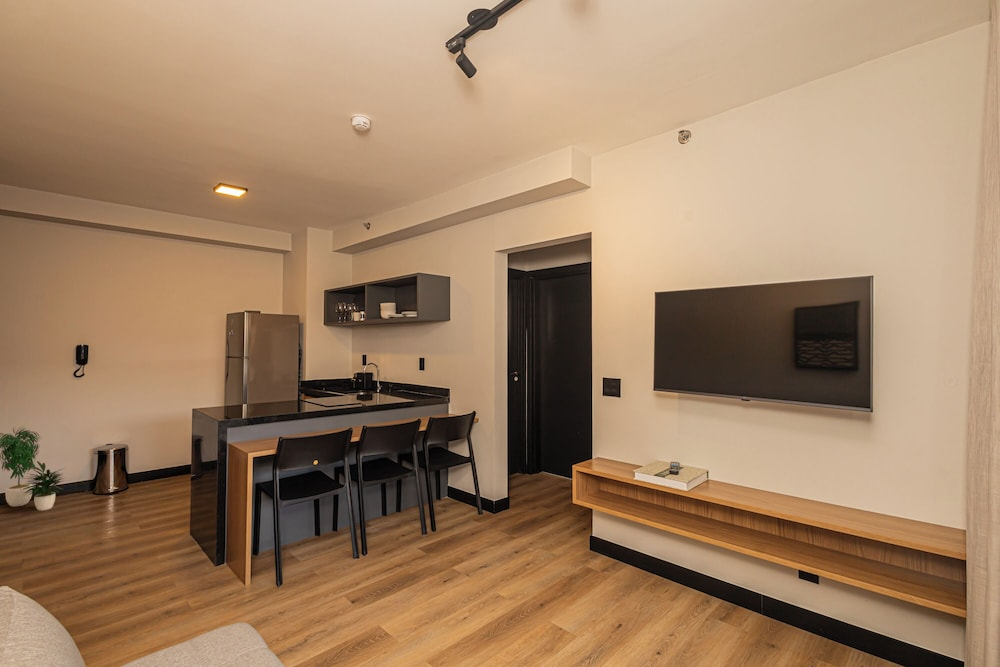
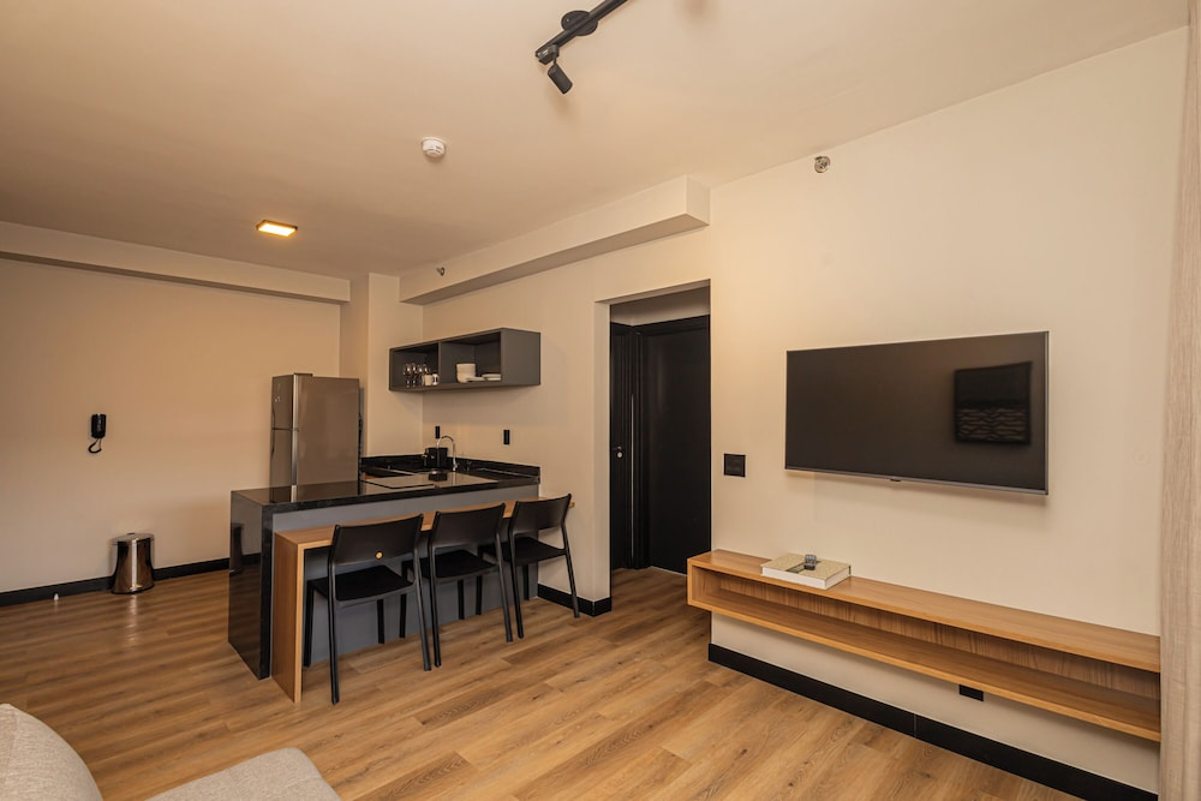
- potted plant [0,425,65,511]
